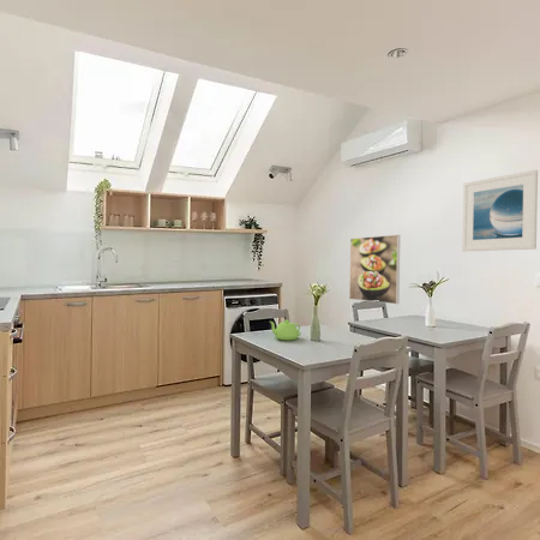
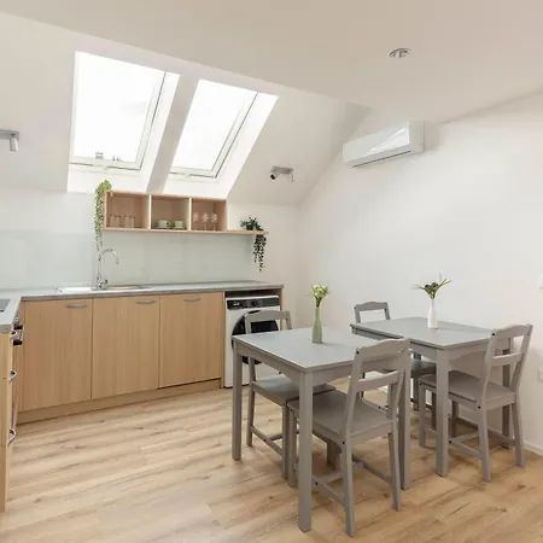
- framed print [348,234,401,305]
- teapot [269,319,302,341]
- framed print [461,169,539,252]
